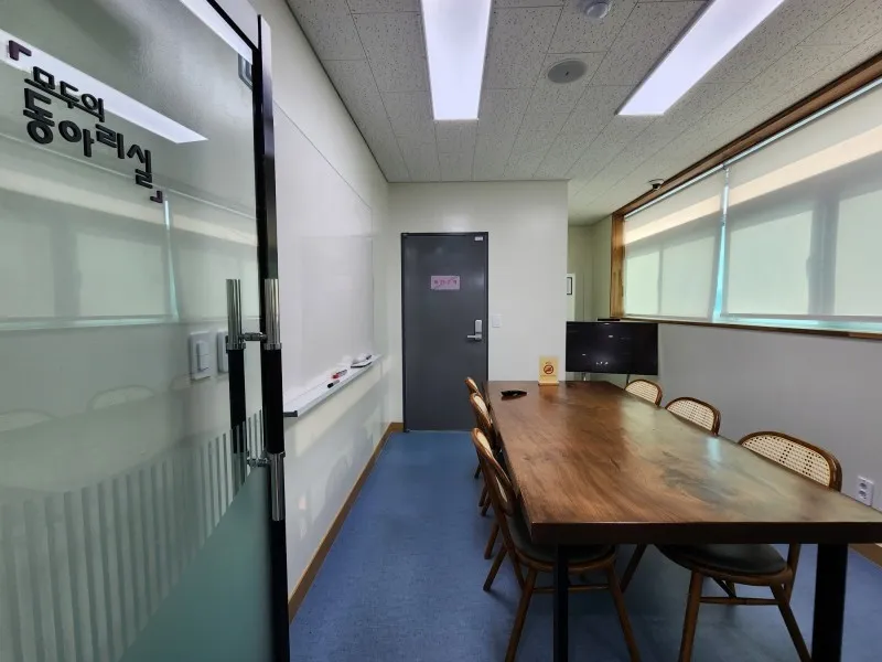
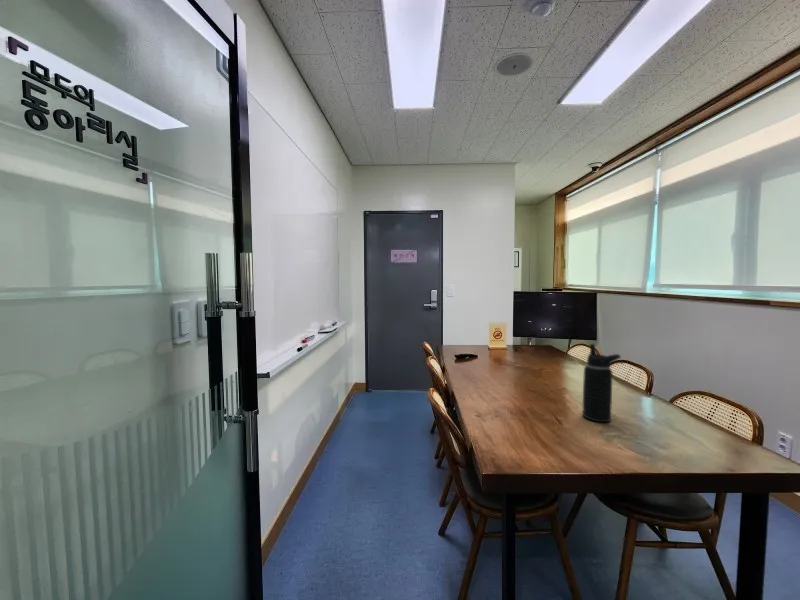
+ water bottle [581,343,622,423]
